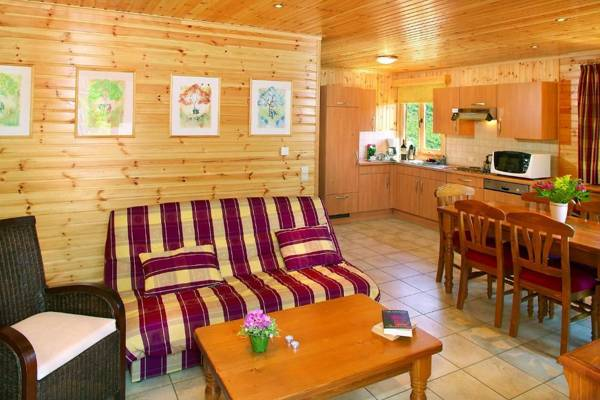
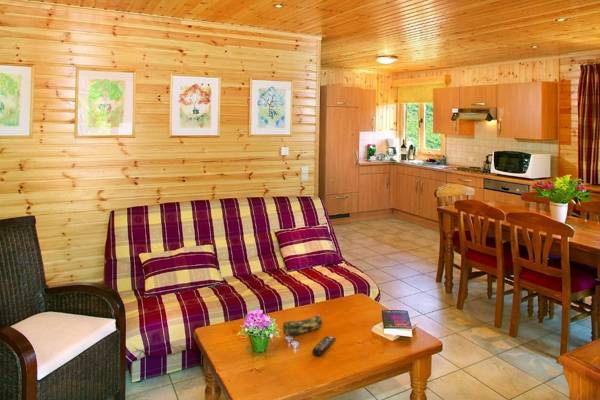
+ remote control [312,335,337,357]
+ pencil case [282,313,323,336]
